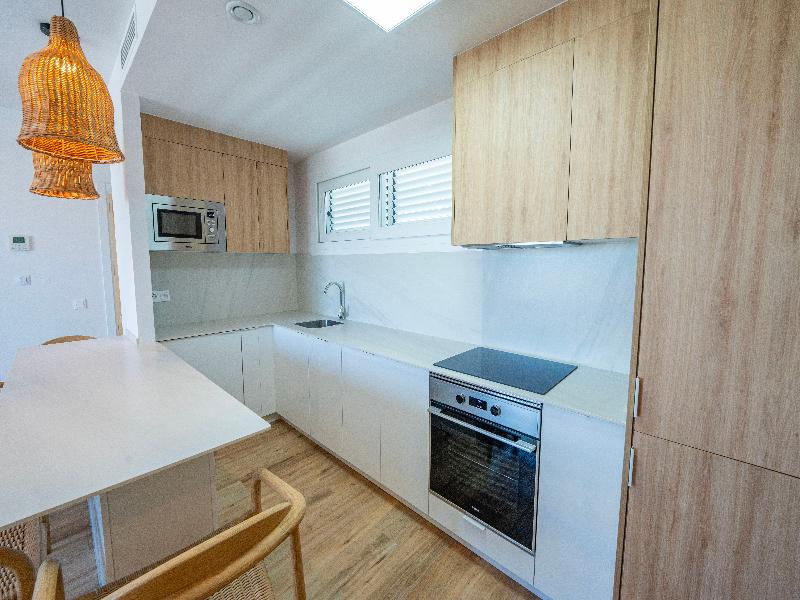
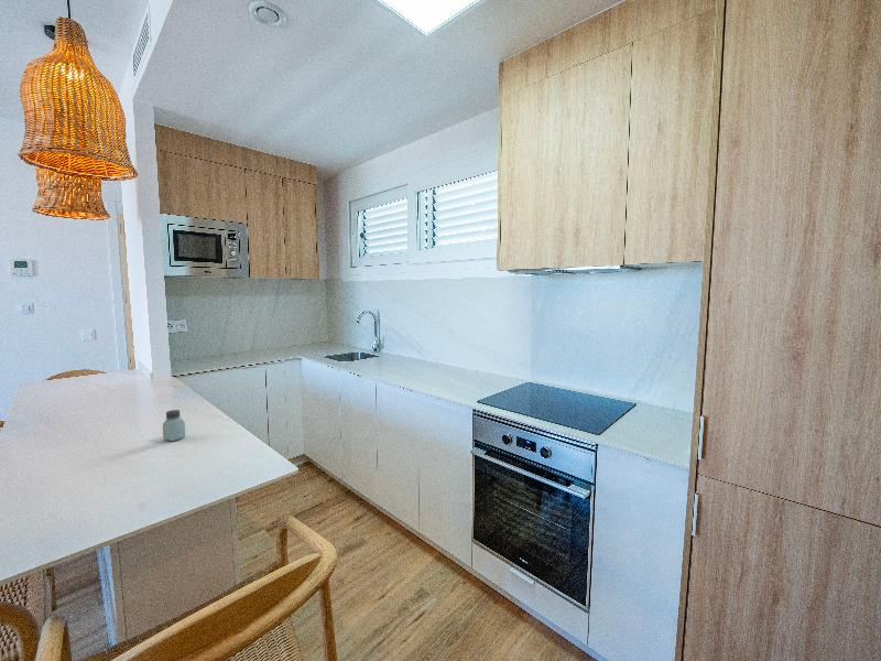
+ saltshaker [162,409,186,442]
